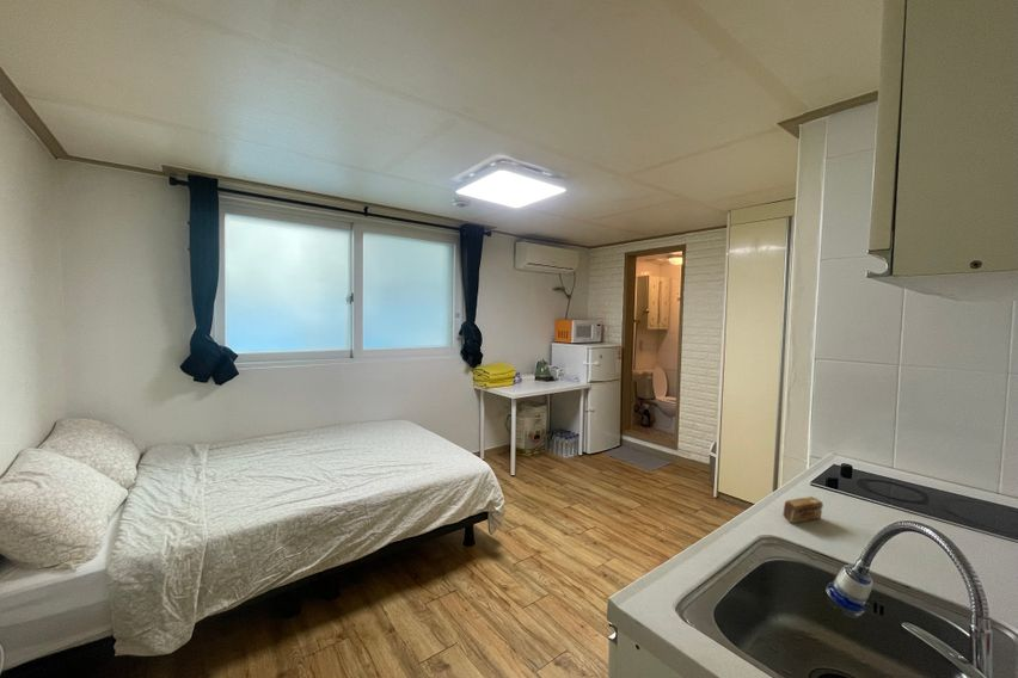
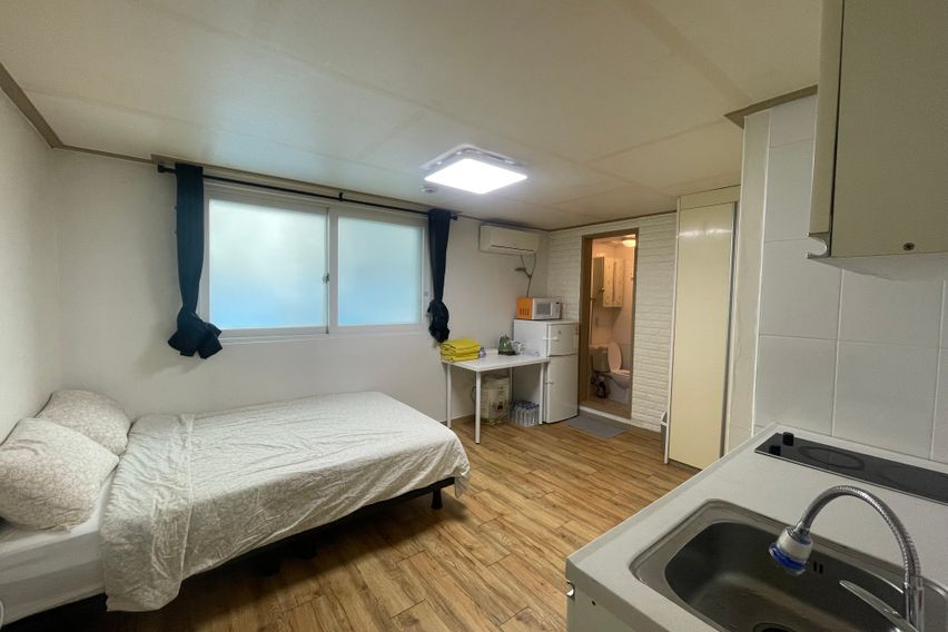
- soap bar [781,495,824,524]
